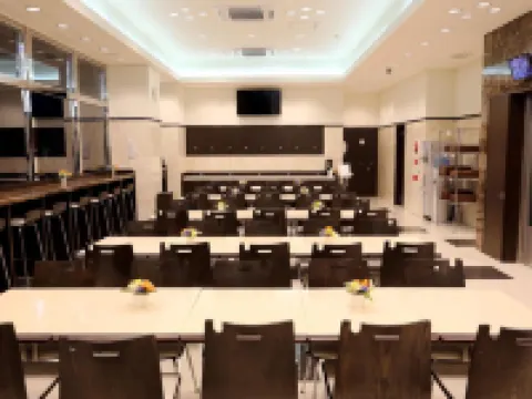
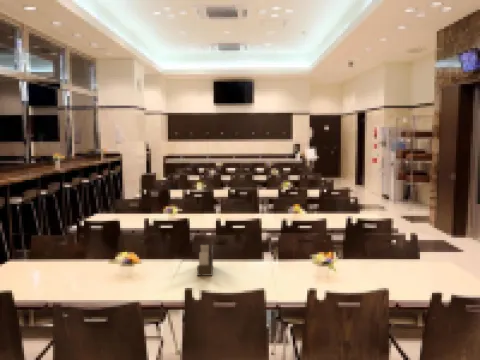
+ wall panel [196,244,214,277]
